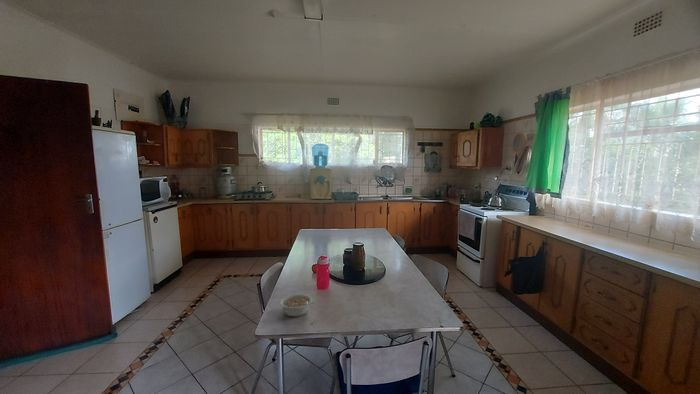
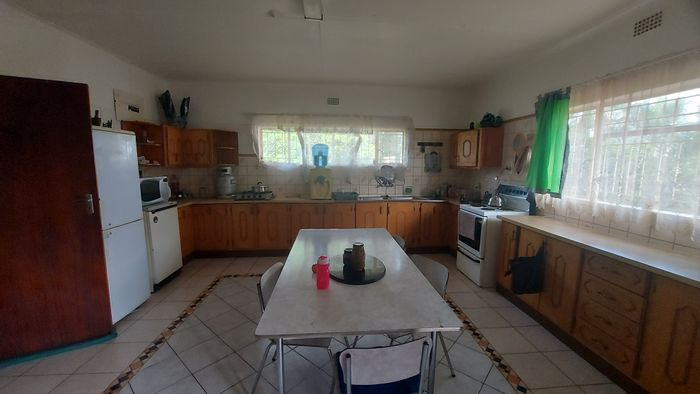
- legume [278,293,315,317]
